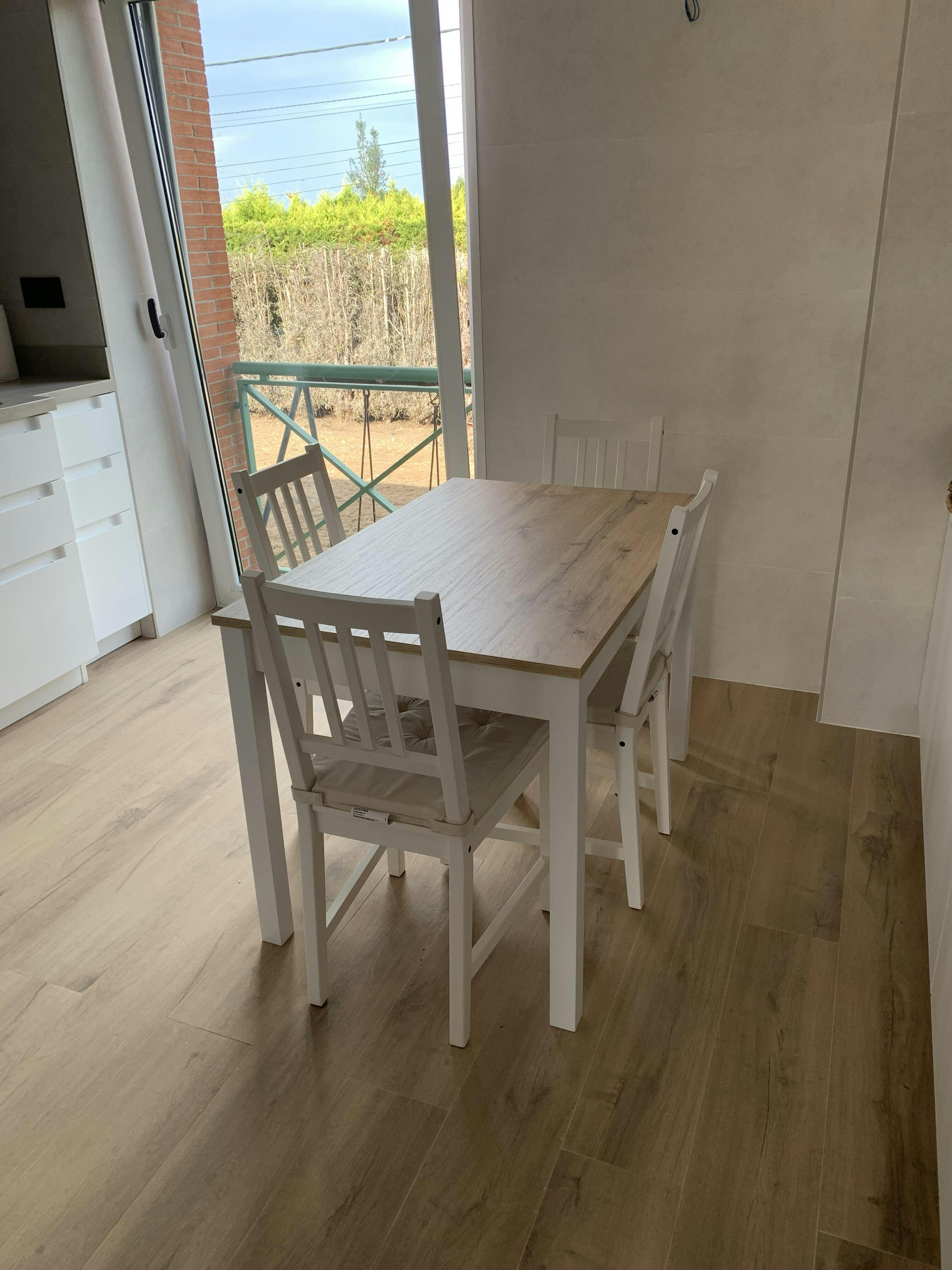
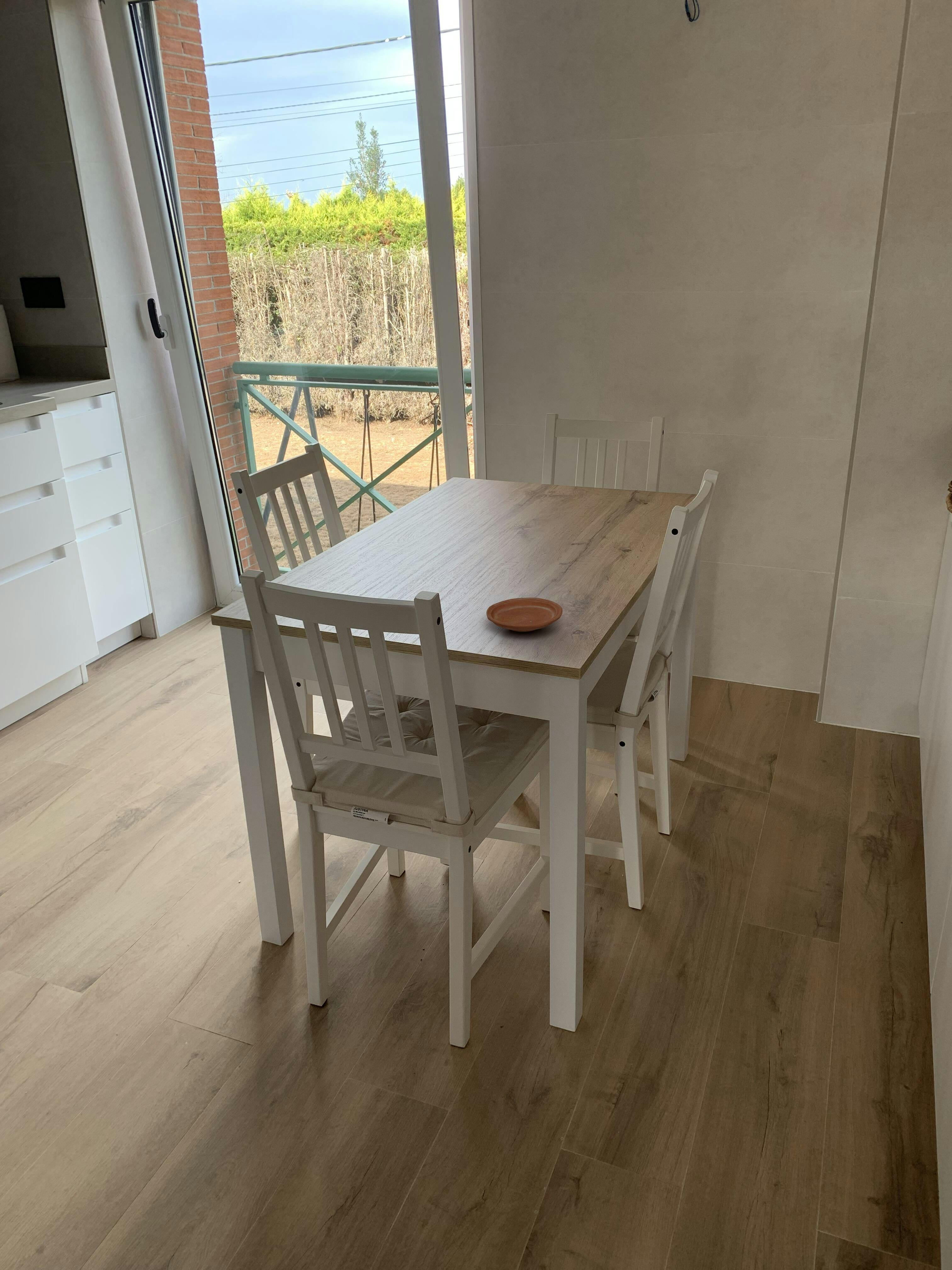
+ plate [486,597,563,632]
